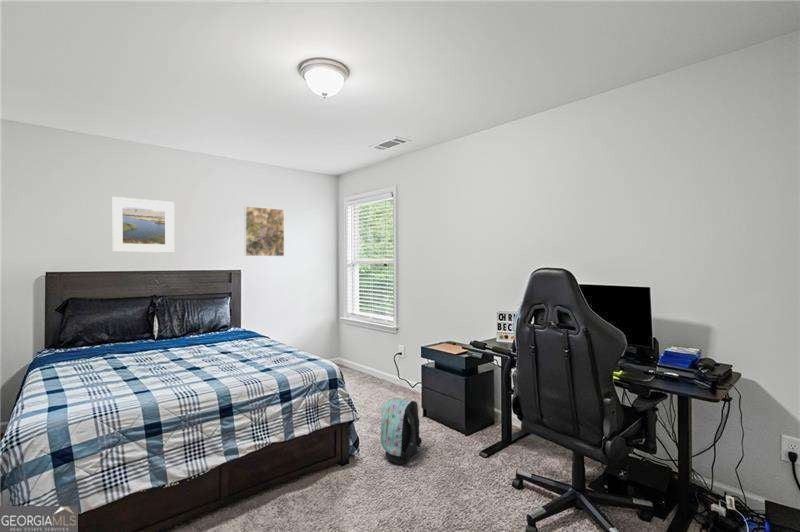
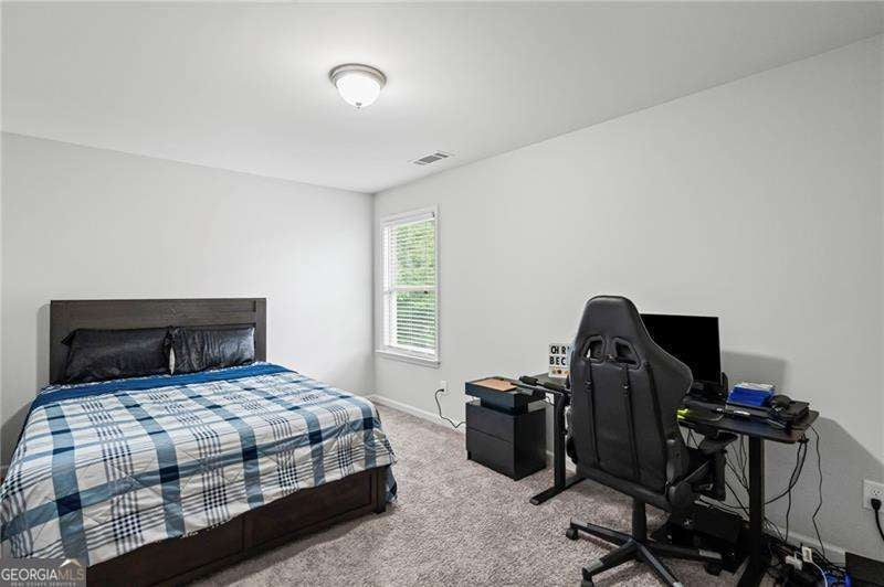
- backpack [380,397,423,466]
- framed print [111,196,175,254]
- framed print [244,205,285,257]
